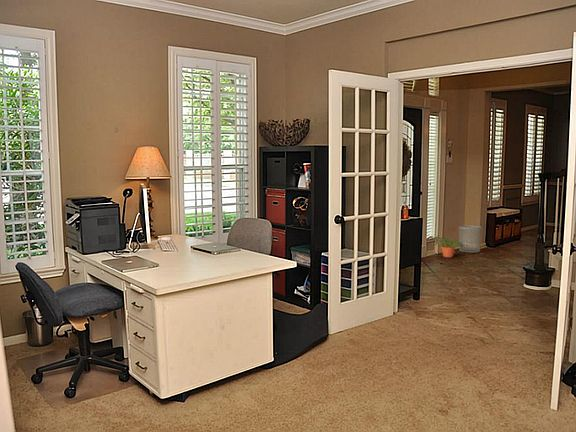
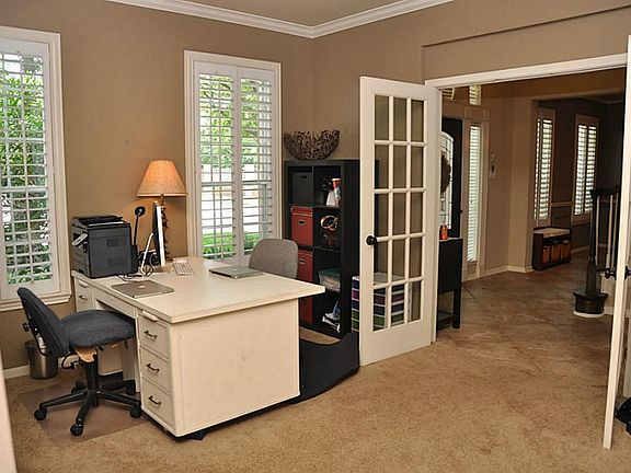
- waste bin [458,224,483,254]
- potted plant [429,234,467,258]
